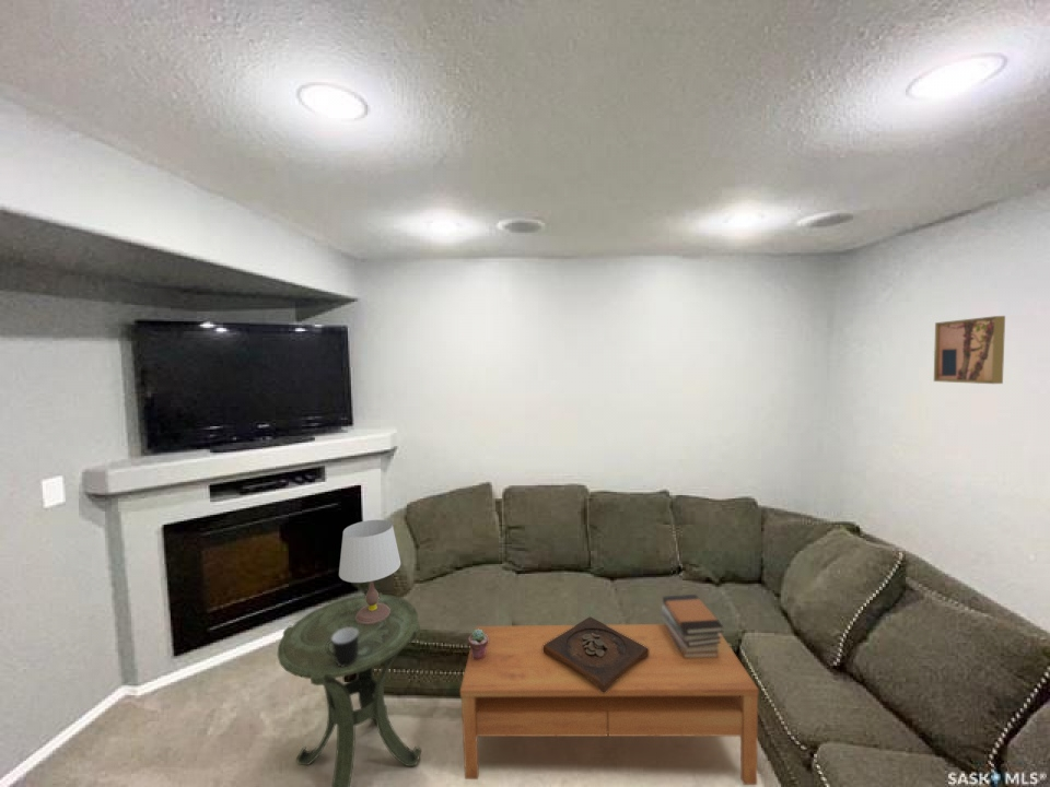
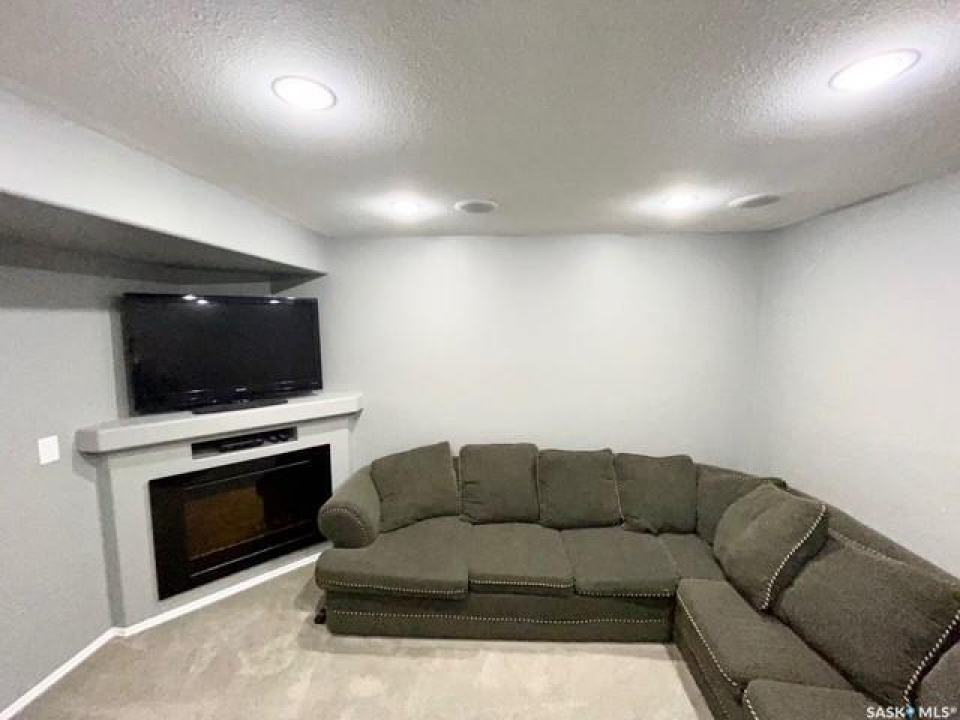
- side table [277,591,422,787]
- wall art [933,315,1006,385]
- potted succulent [468,629,489,660]
- mug [326,629,358,667]
- table lamp [338,519,401,624]
- coffee table [459,623,759,786]
- book stack [661,594,725,658]
- wooden tray [542,615,649,693]
